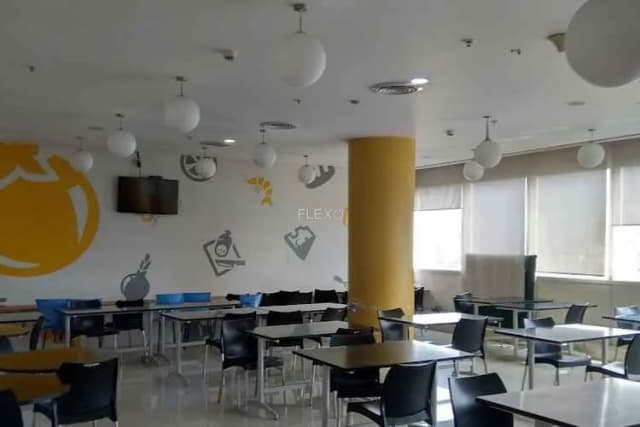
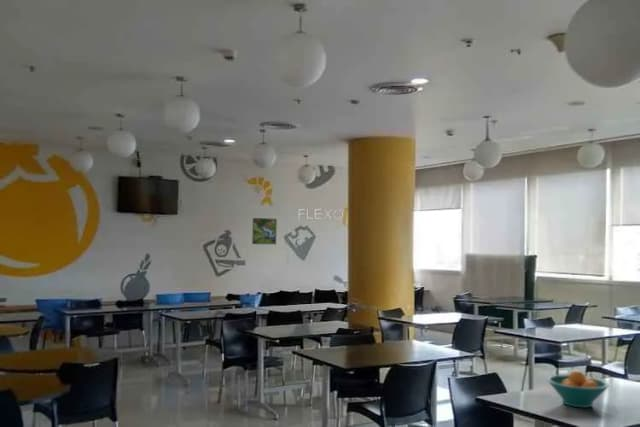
+ fruit bowl [546,370,610,409]
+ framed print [251,217,278,245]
